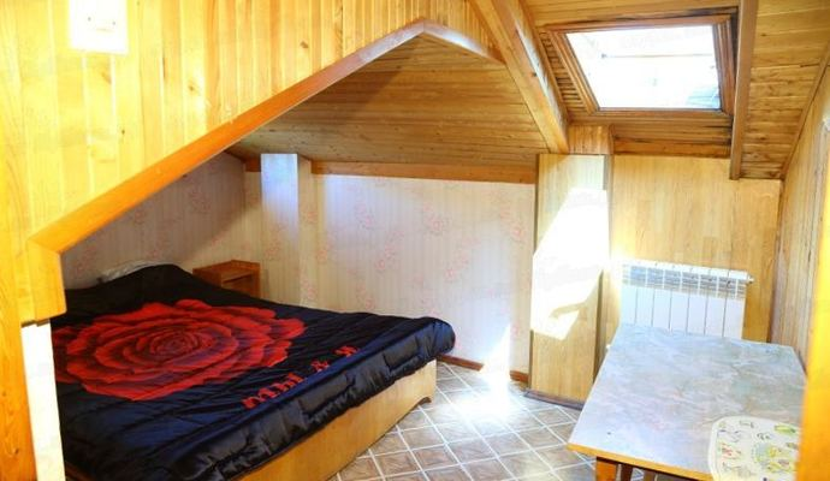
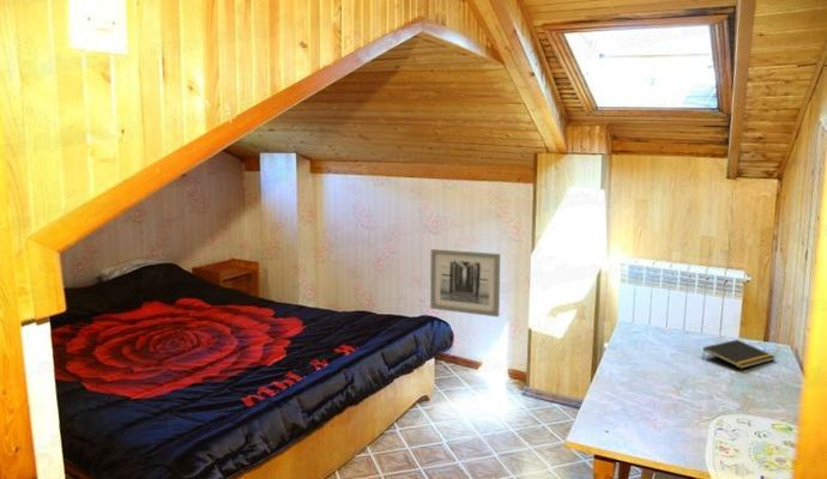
+ notepad [701,339,777,370]
+ wall art [429,248,501,319]
